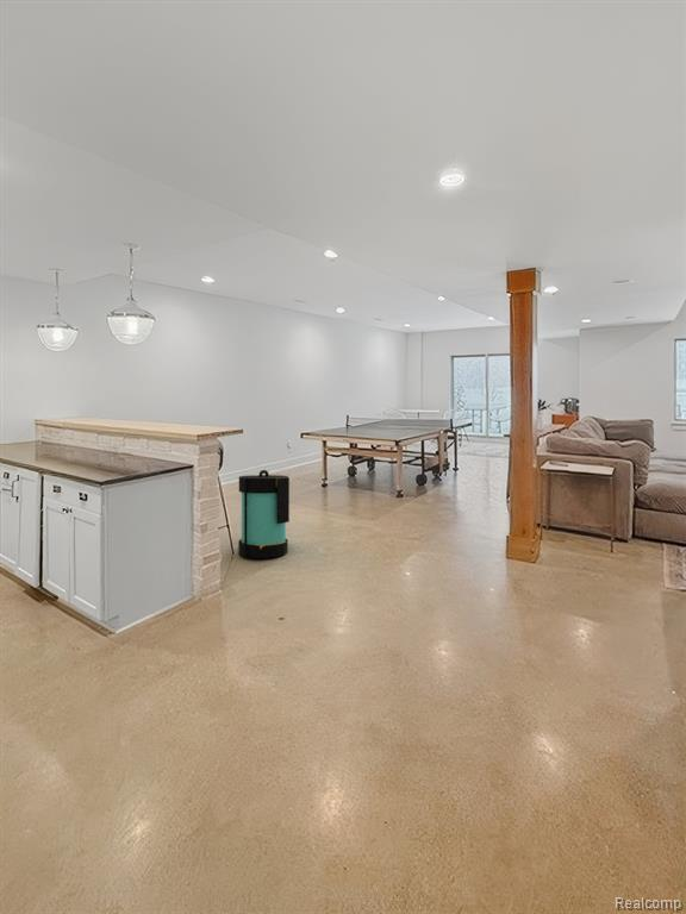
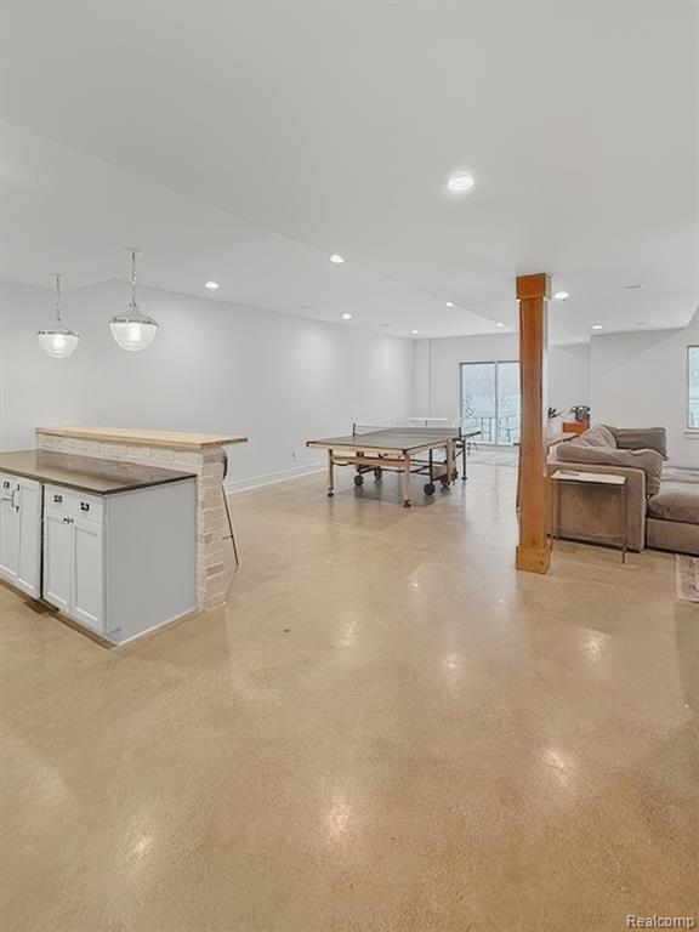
- lantern [237,469,291,559]
